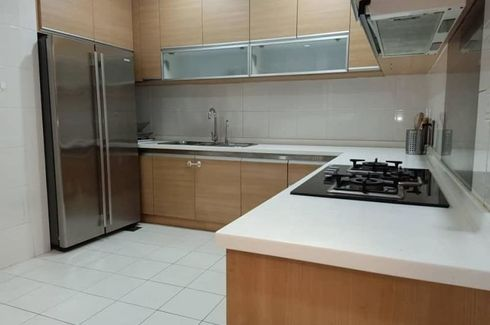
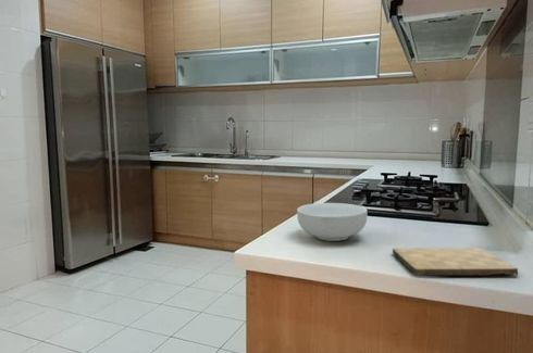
+ cutting board [392,247,519,277]
+ cereal bowl [296,202,369,242]
